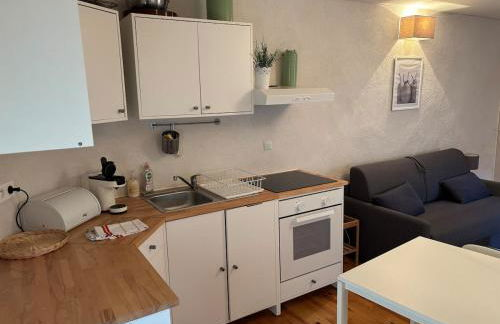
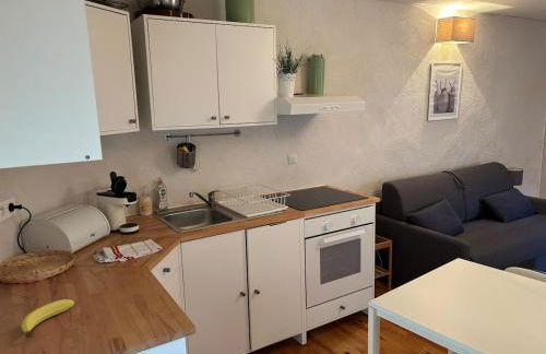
+ fruit [20,298,75,339]
